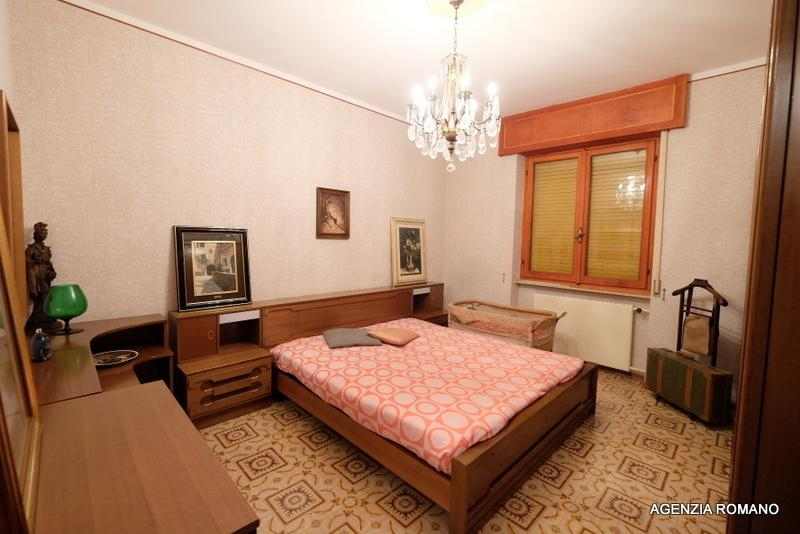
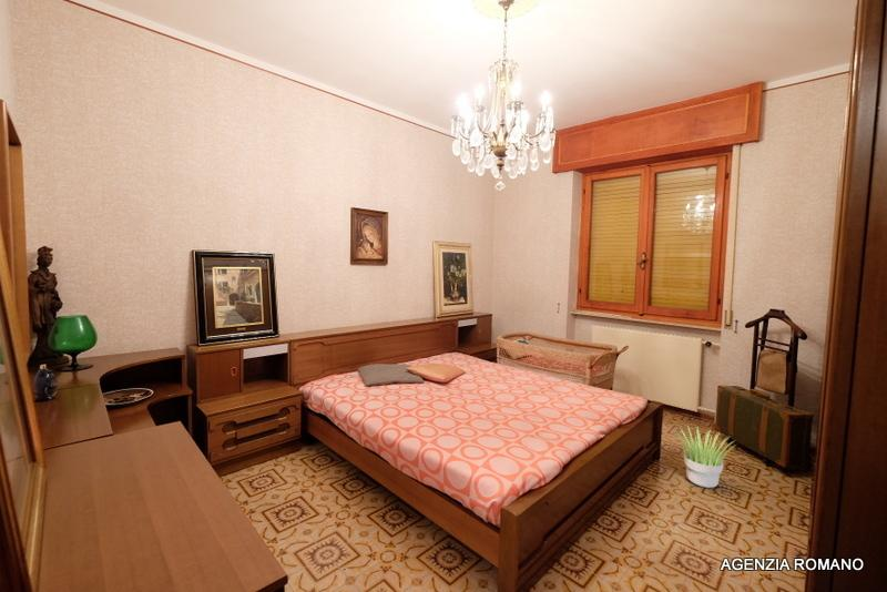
+ potted plant [673,425,737,489]
